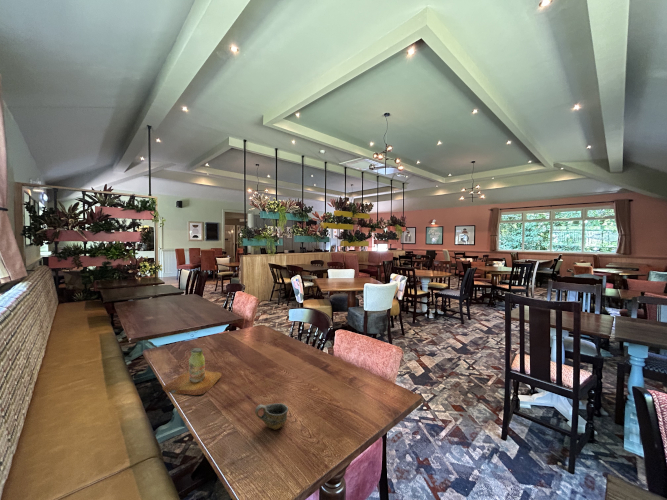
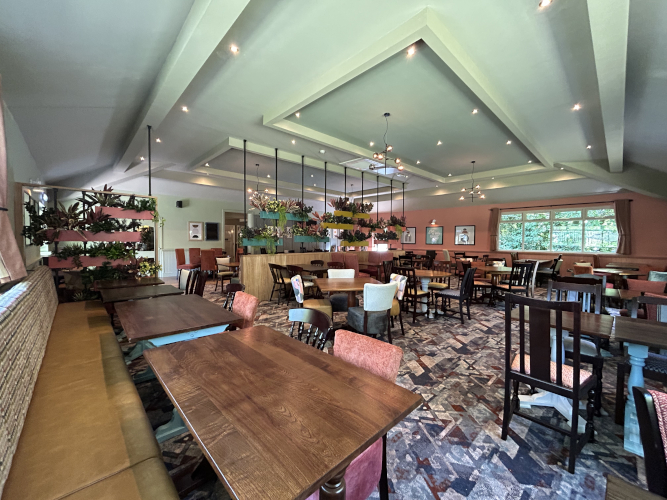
- bottle [162,347,223,396]
- cup [254,402,289,431]
